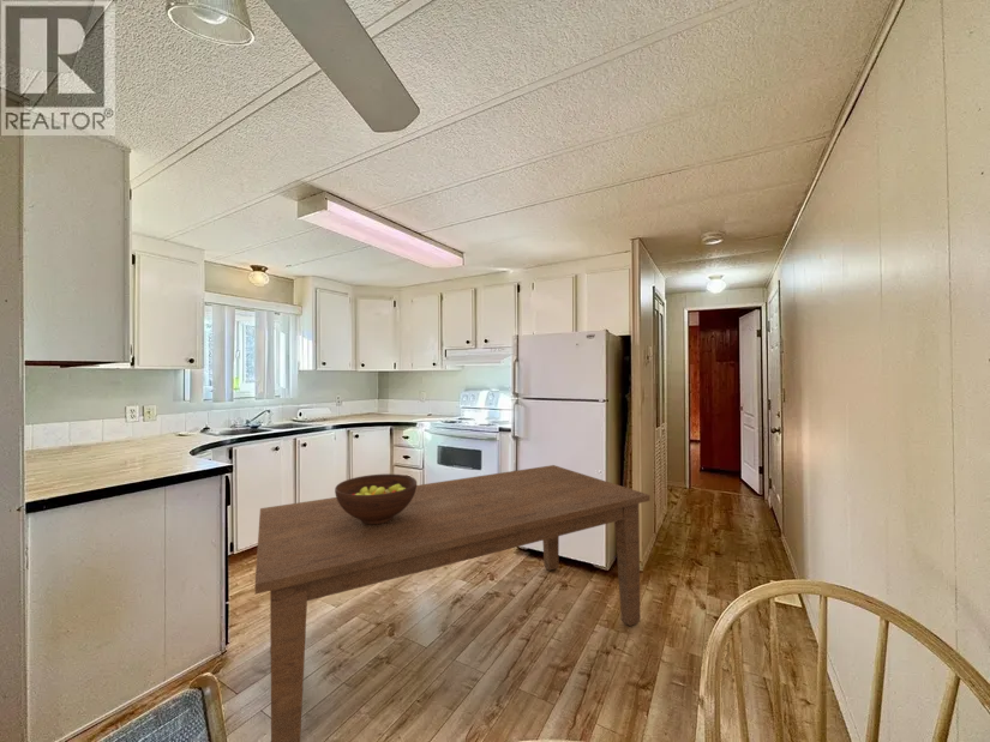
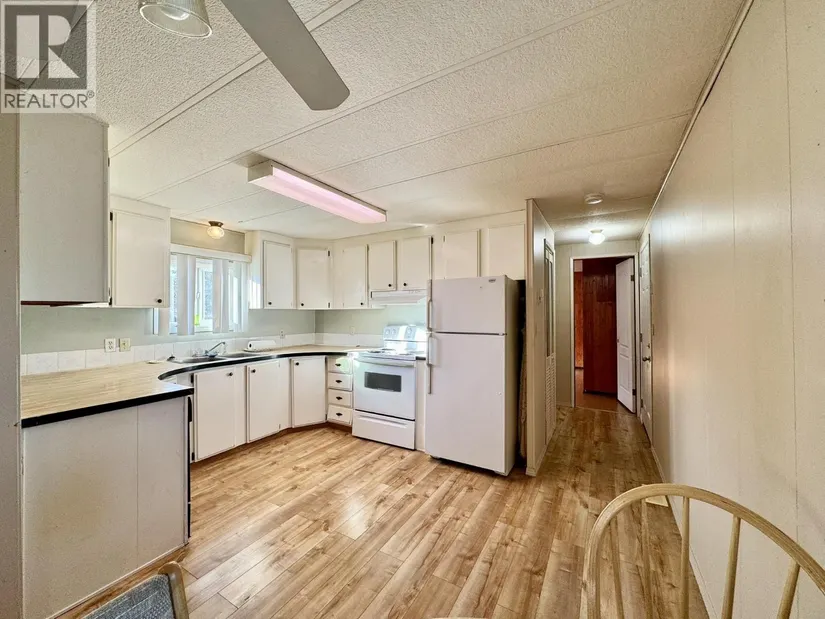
- dining table [254,464,650,742]
- fruit bowl [334,473,418,525]
